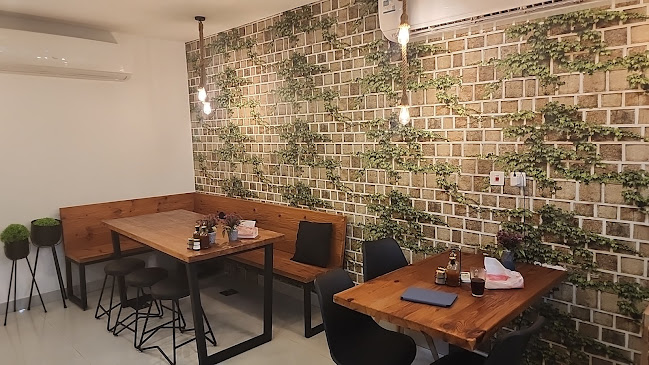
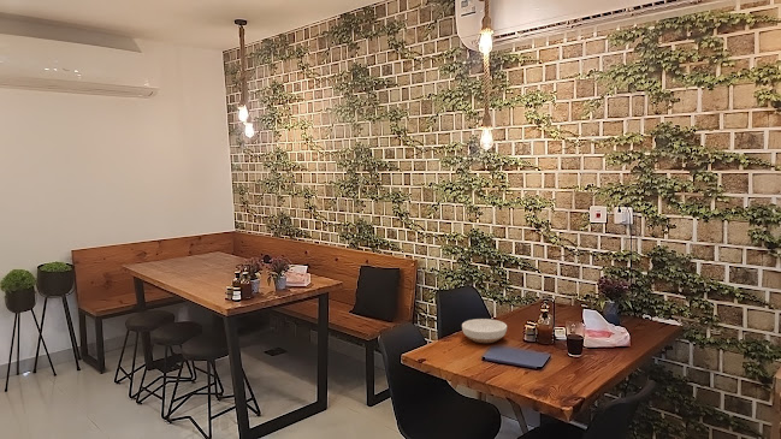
+ bowl [461,318,508,344]
